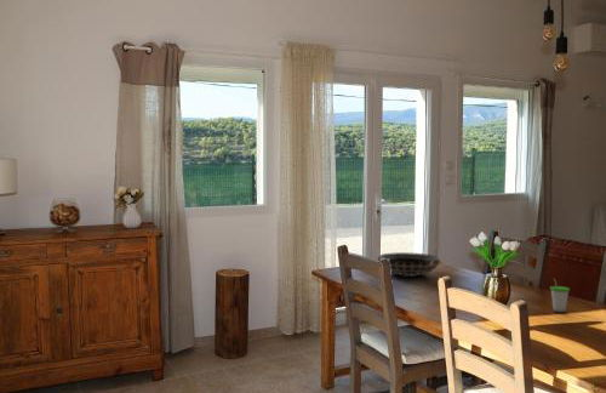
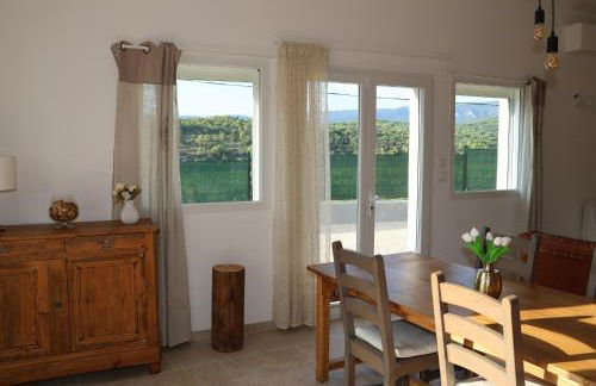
- cup [549,277,571,313]
- decorative bowl [377,251,442,278]
